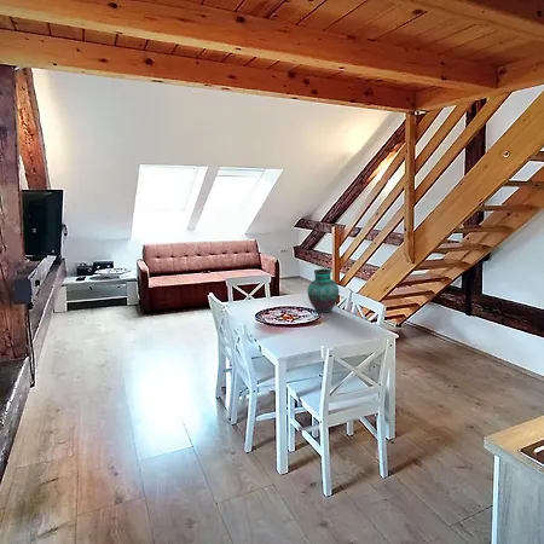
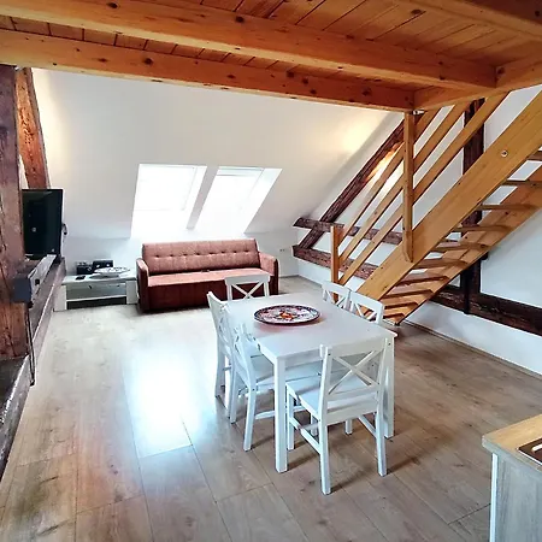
- vase [306,267,340,314]
